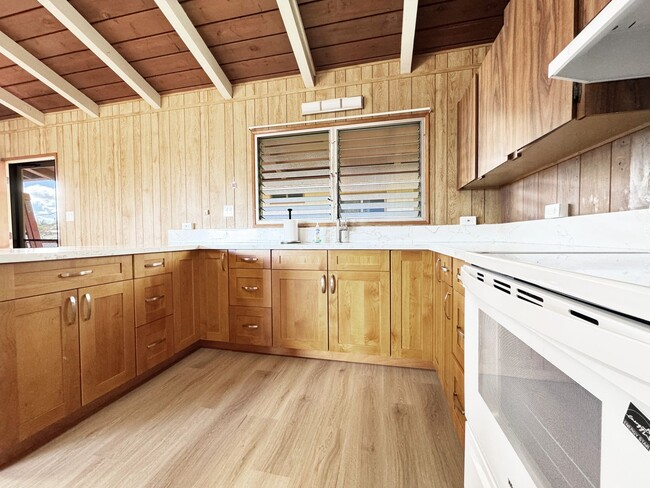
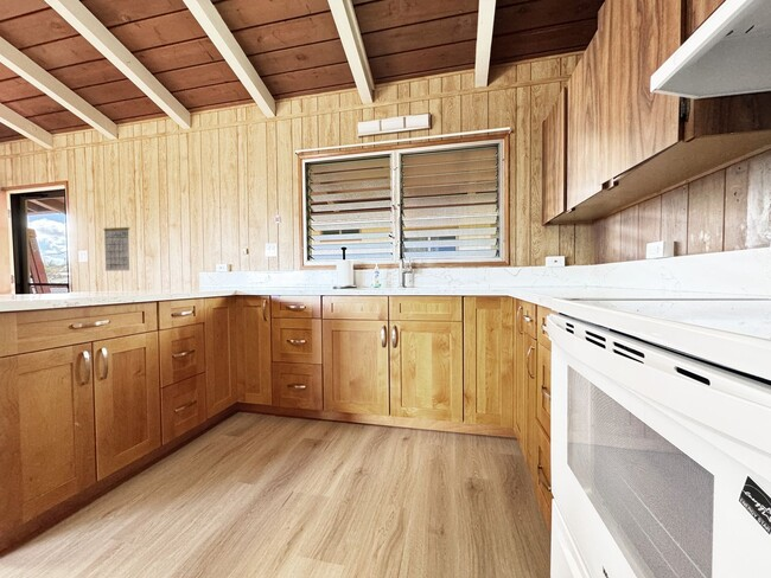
+ calendar [102,221,130,272]
